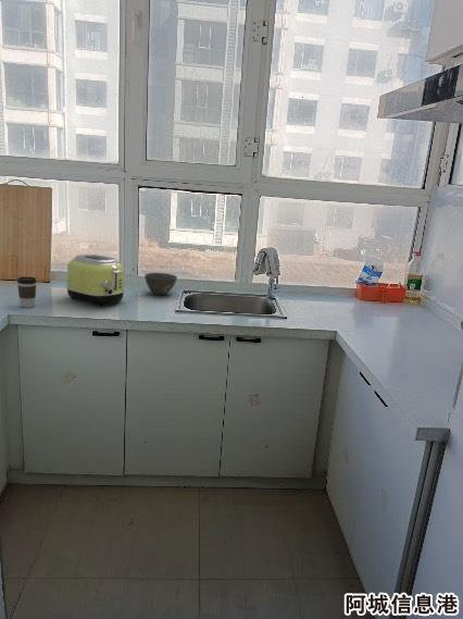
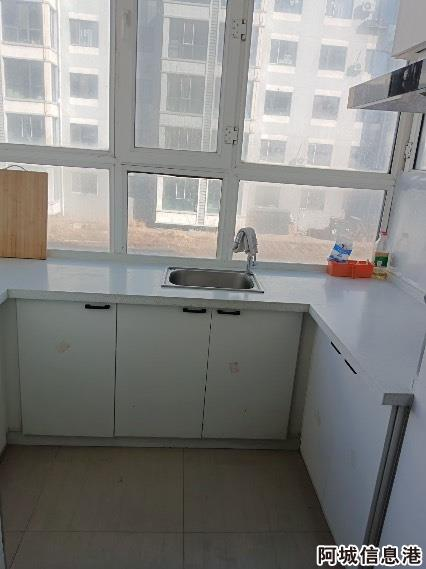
- bowl [143,272,178,296]
- toaster [65,253,126,308]
- coffee cup [16,275,38,309]
